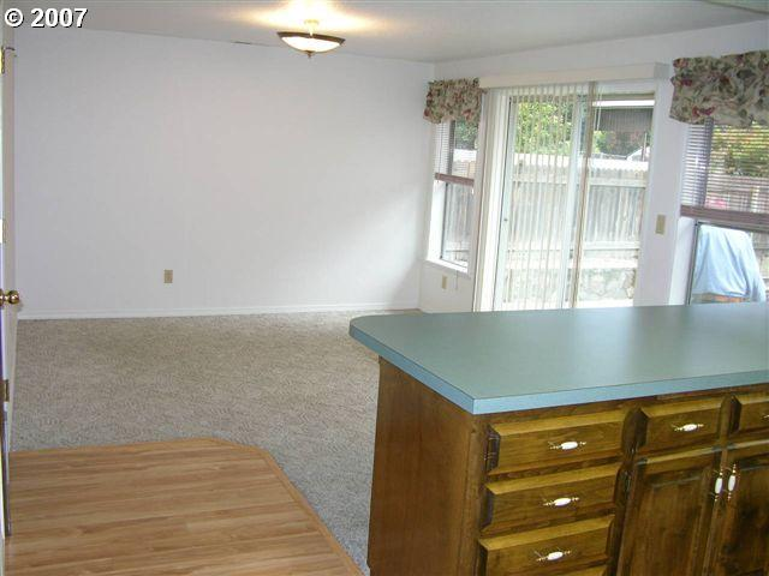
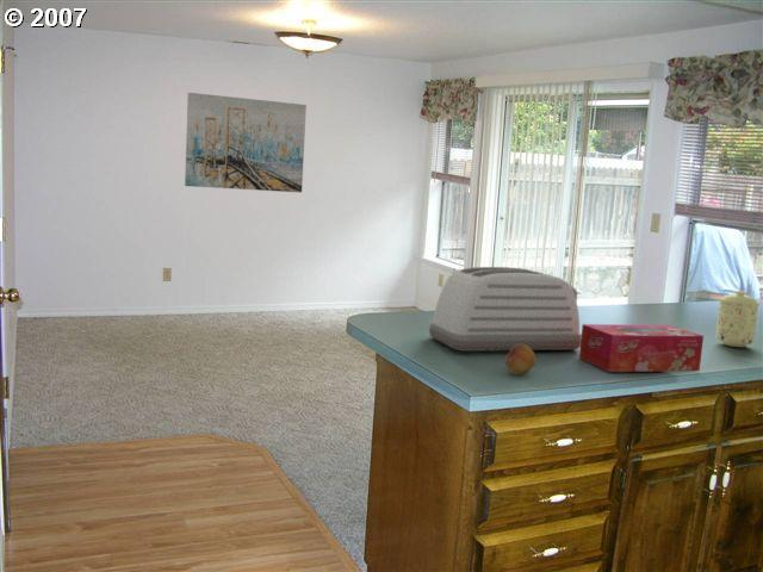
+ fruit [504,344,538,377]
+ tissue box [578,323,705,373]
+ wall art [184,92,308,193]
+ toaster [428,266,582,353]
+ mug [715,290,762,348]
